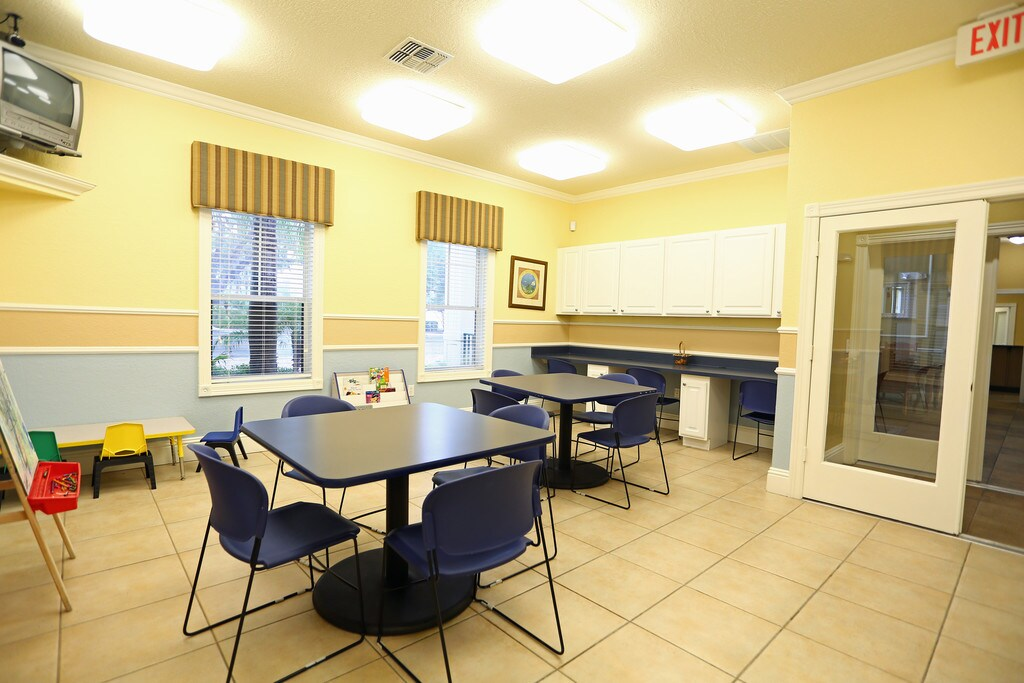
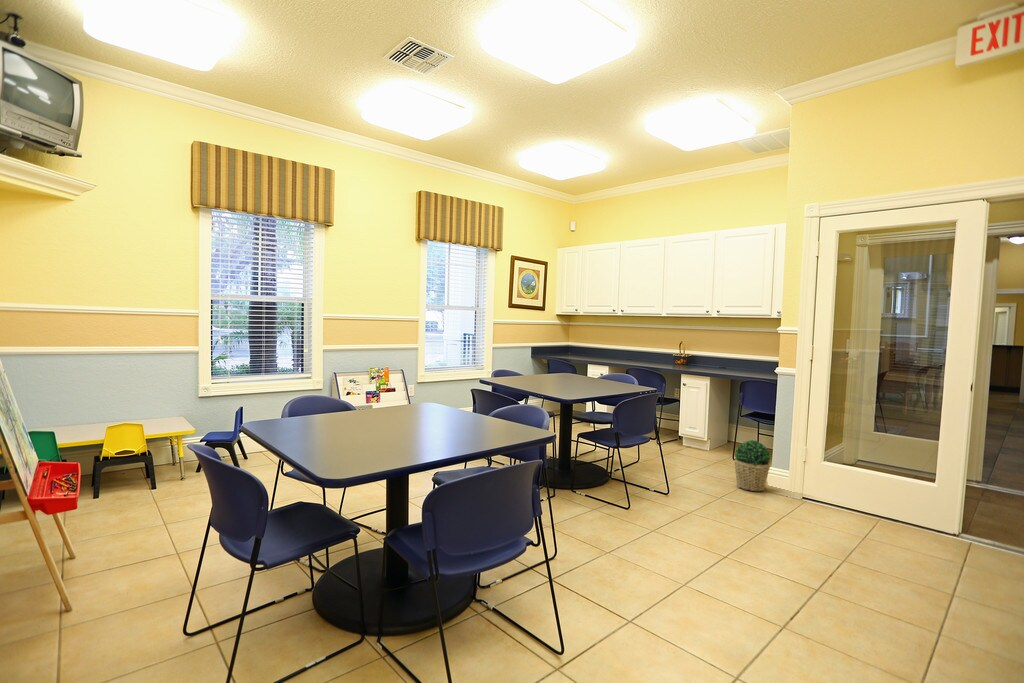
+ potted plant [733,439,772,492]
